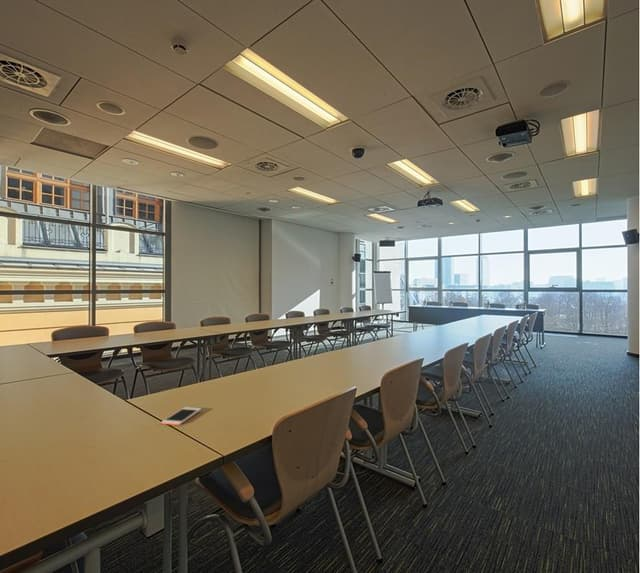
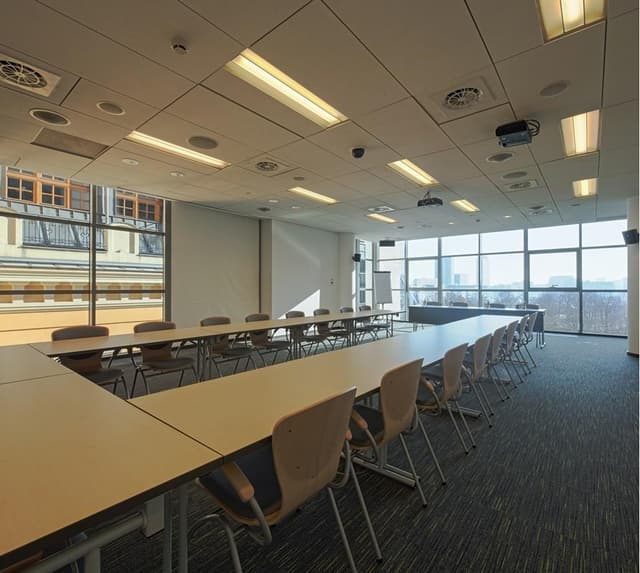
- cell phone [161,406,202,426]
